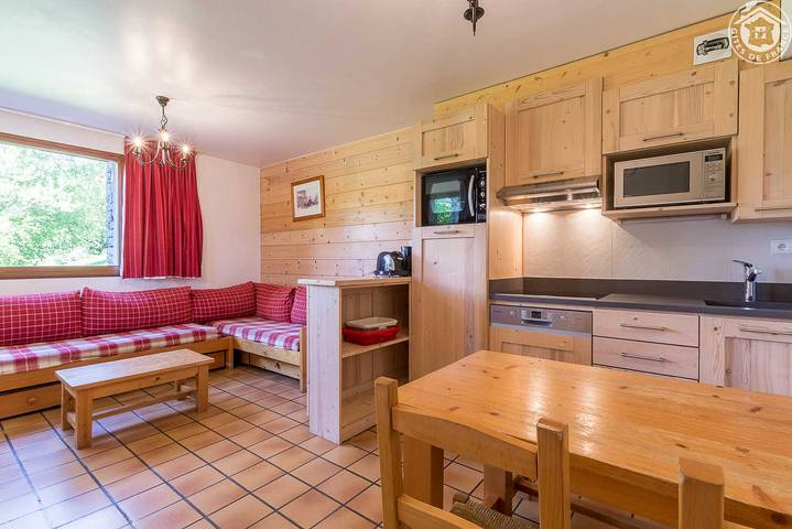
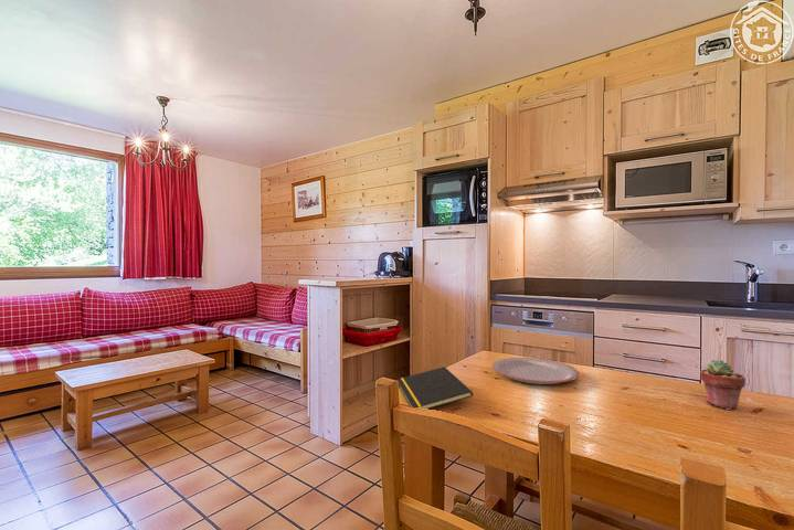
+ potted succulent [699,359,747,411]
+ plate [491,357,580,385]
+ notepad [396,365,474,410]
